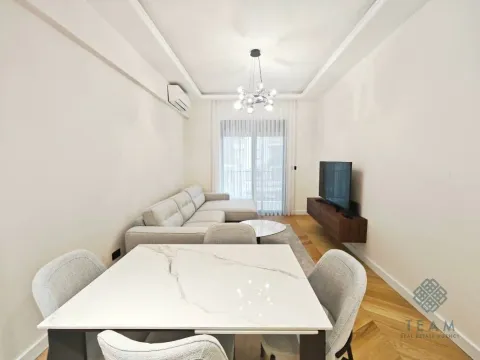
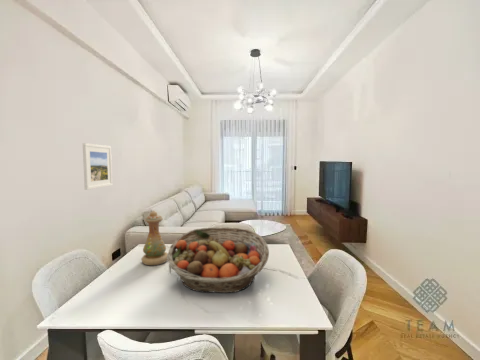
+ vase [140,210,168,266]
+ fruit basket [167,226,270,294]
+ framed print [82,142,113,191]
